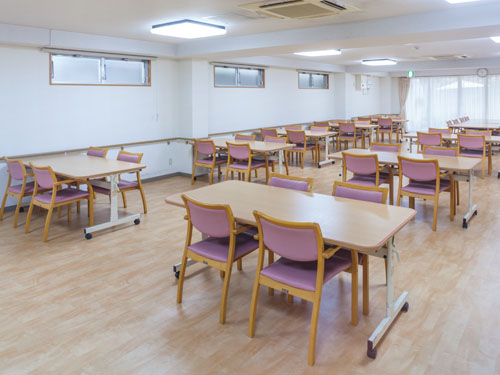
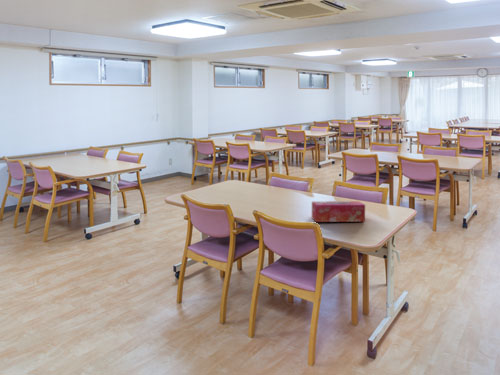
+ tissue box [311,200,366,223]
